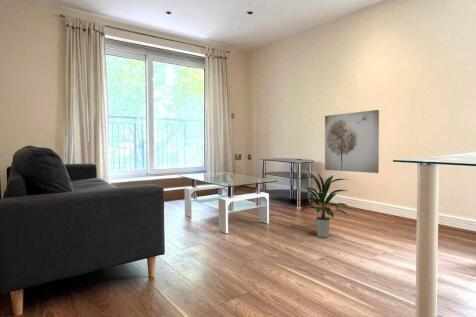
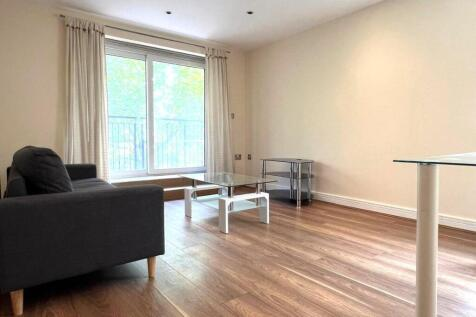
- indoor plant [299,172,350,238]
- wall art [324,109,380,174]
